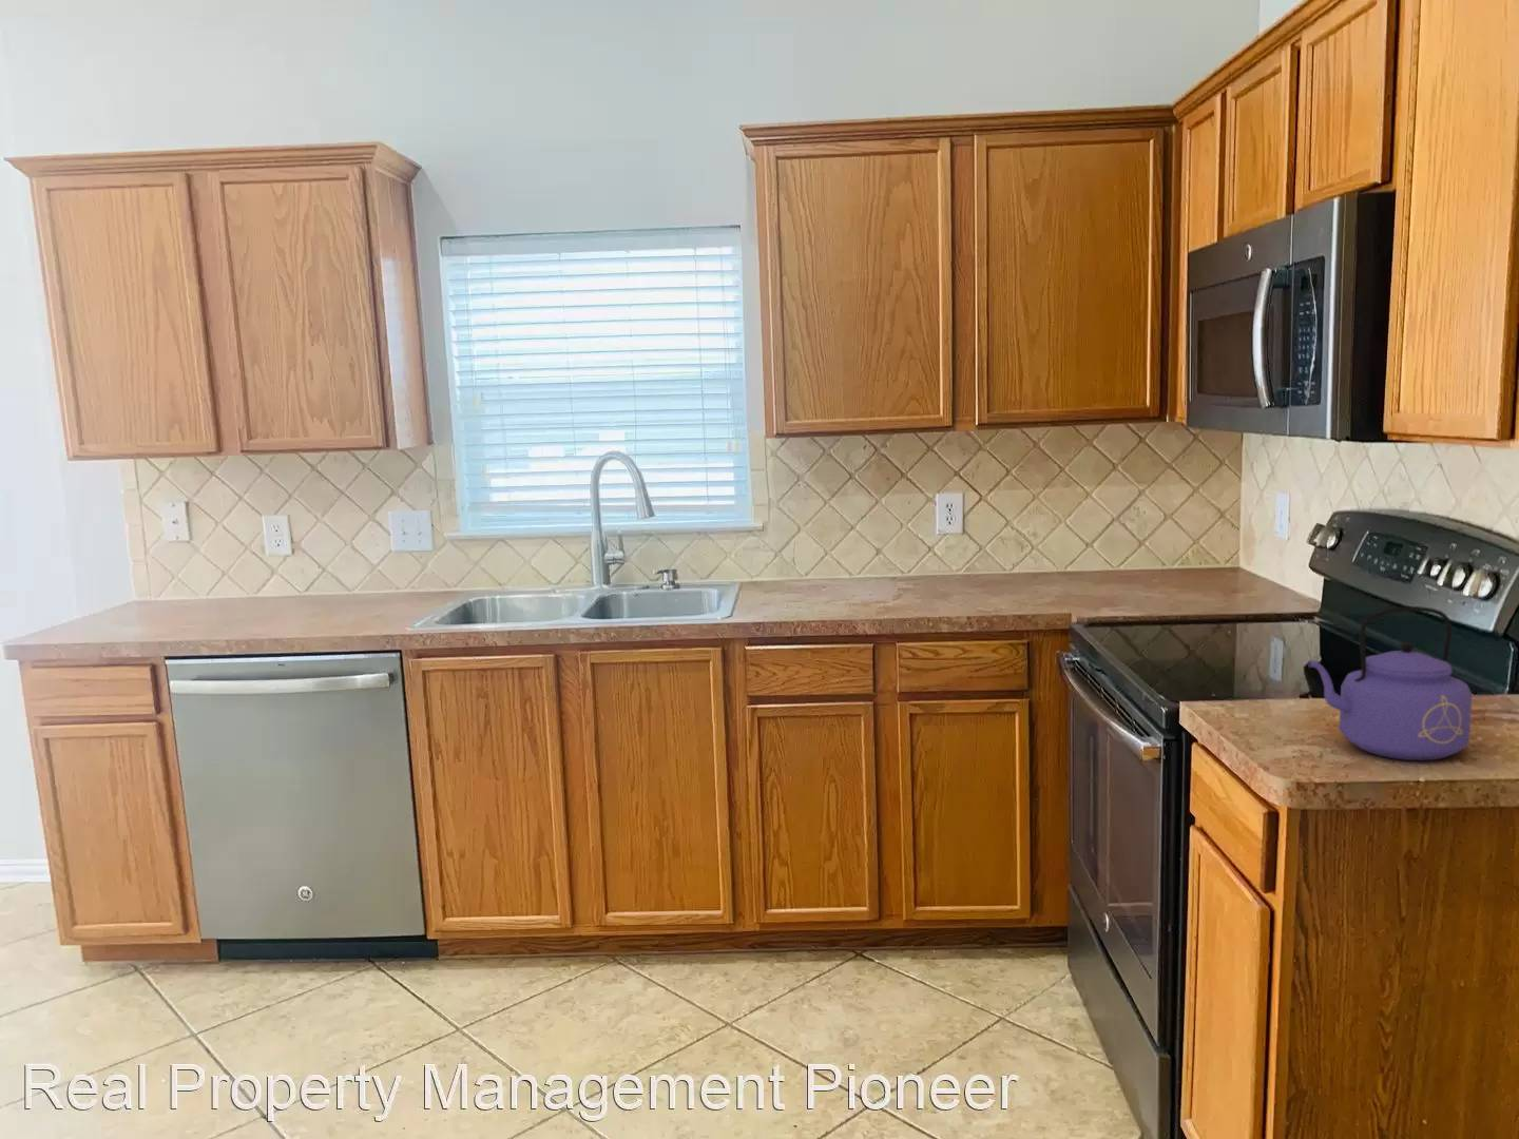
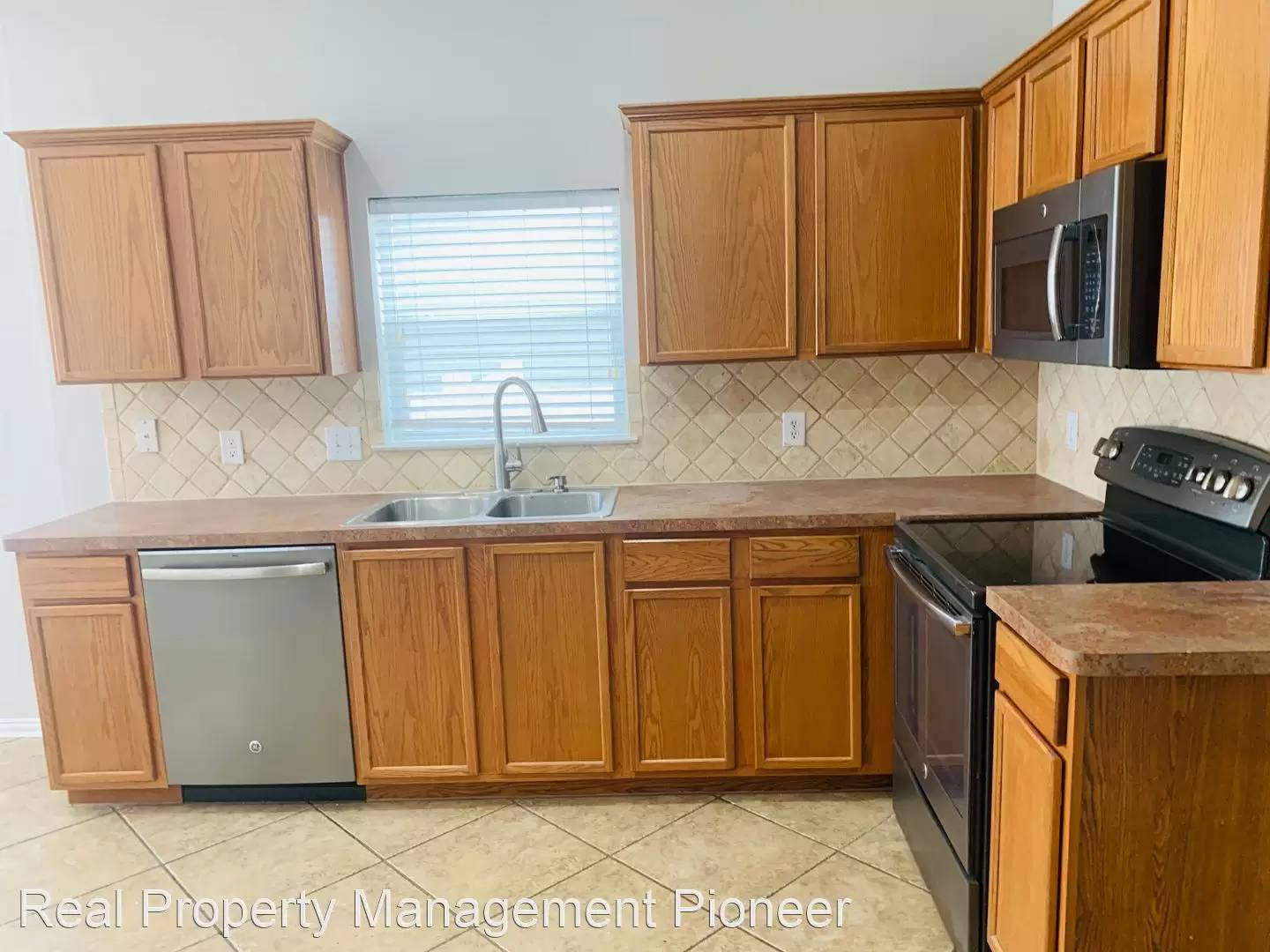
- kettle [1307,605,1472,761]
